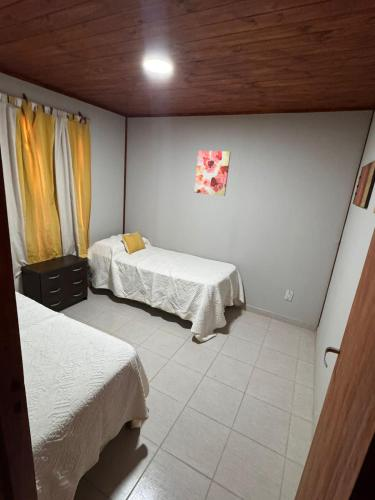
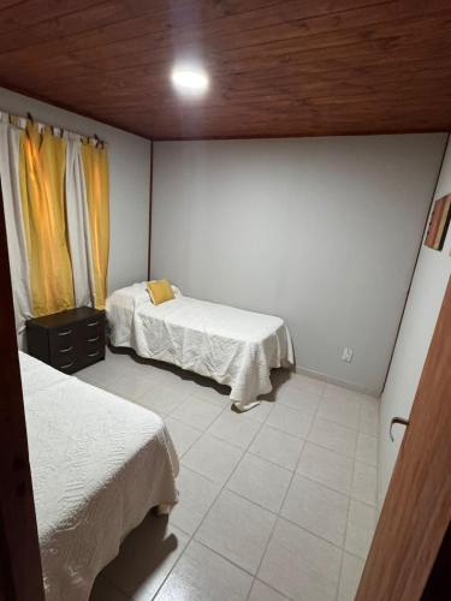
- wall art [193,150,232,197]
